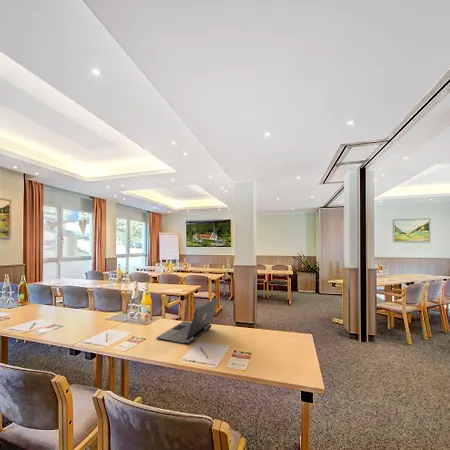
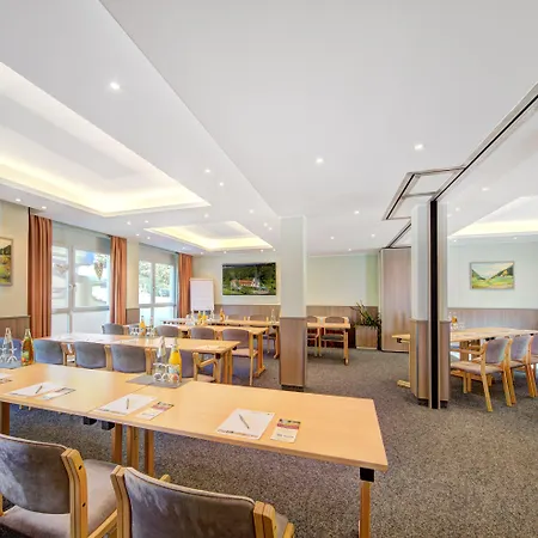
- laptop [155,296,220,346]
